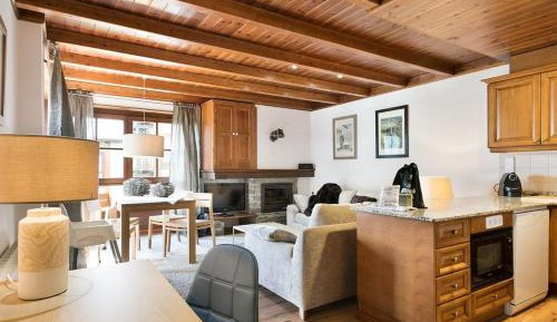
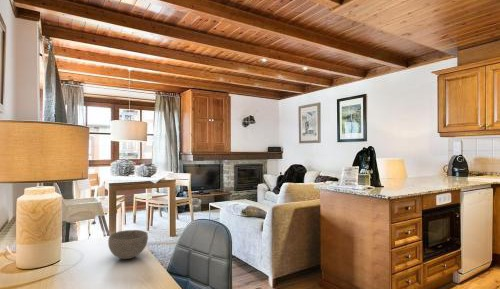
+ bowl [107,229,149,260]
